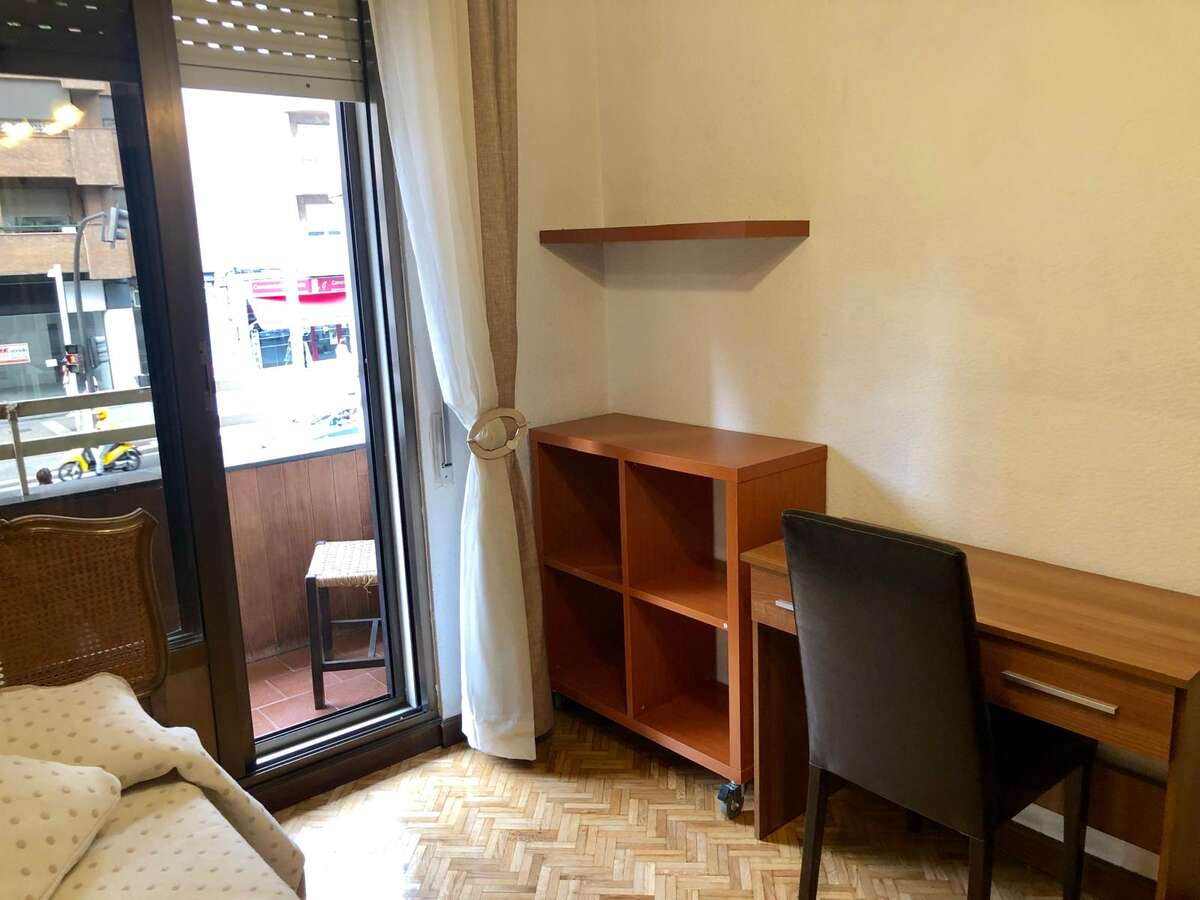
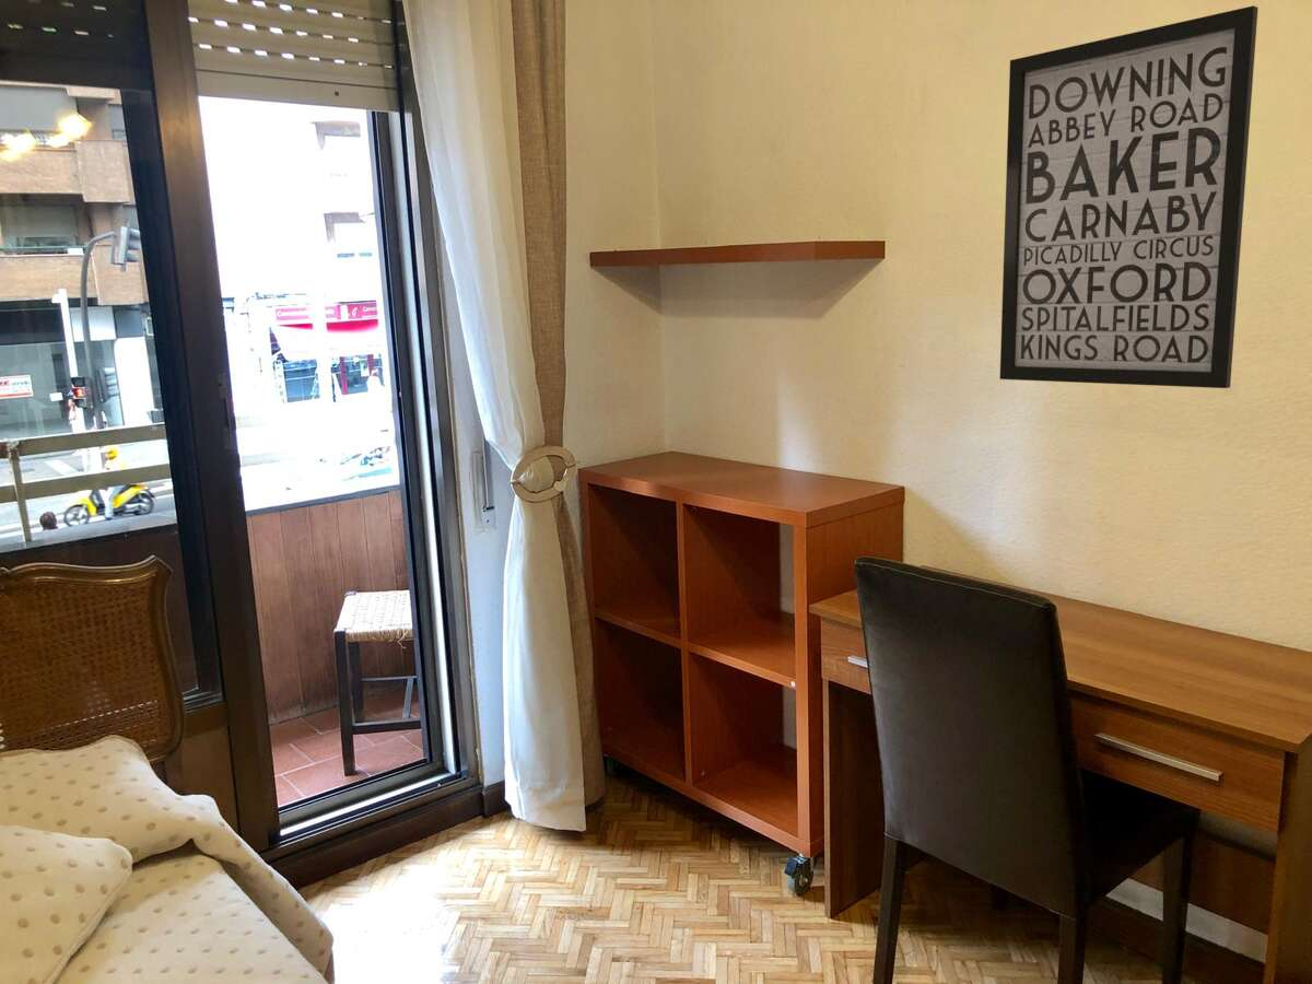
+ wall art [999,4,1260,389]
